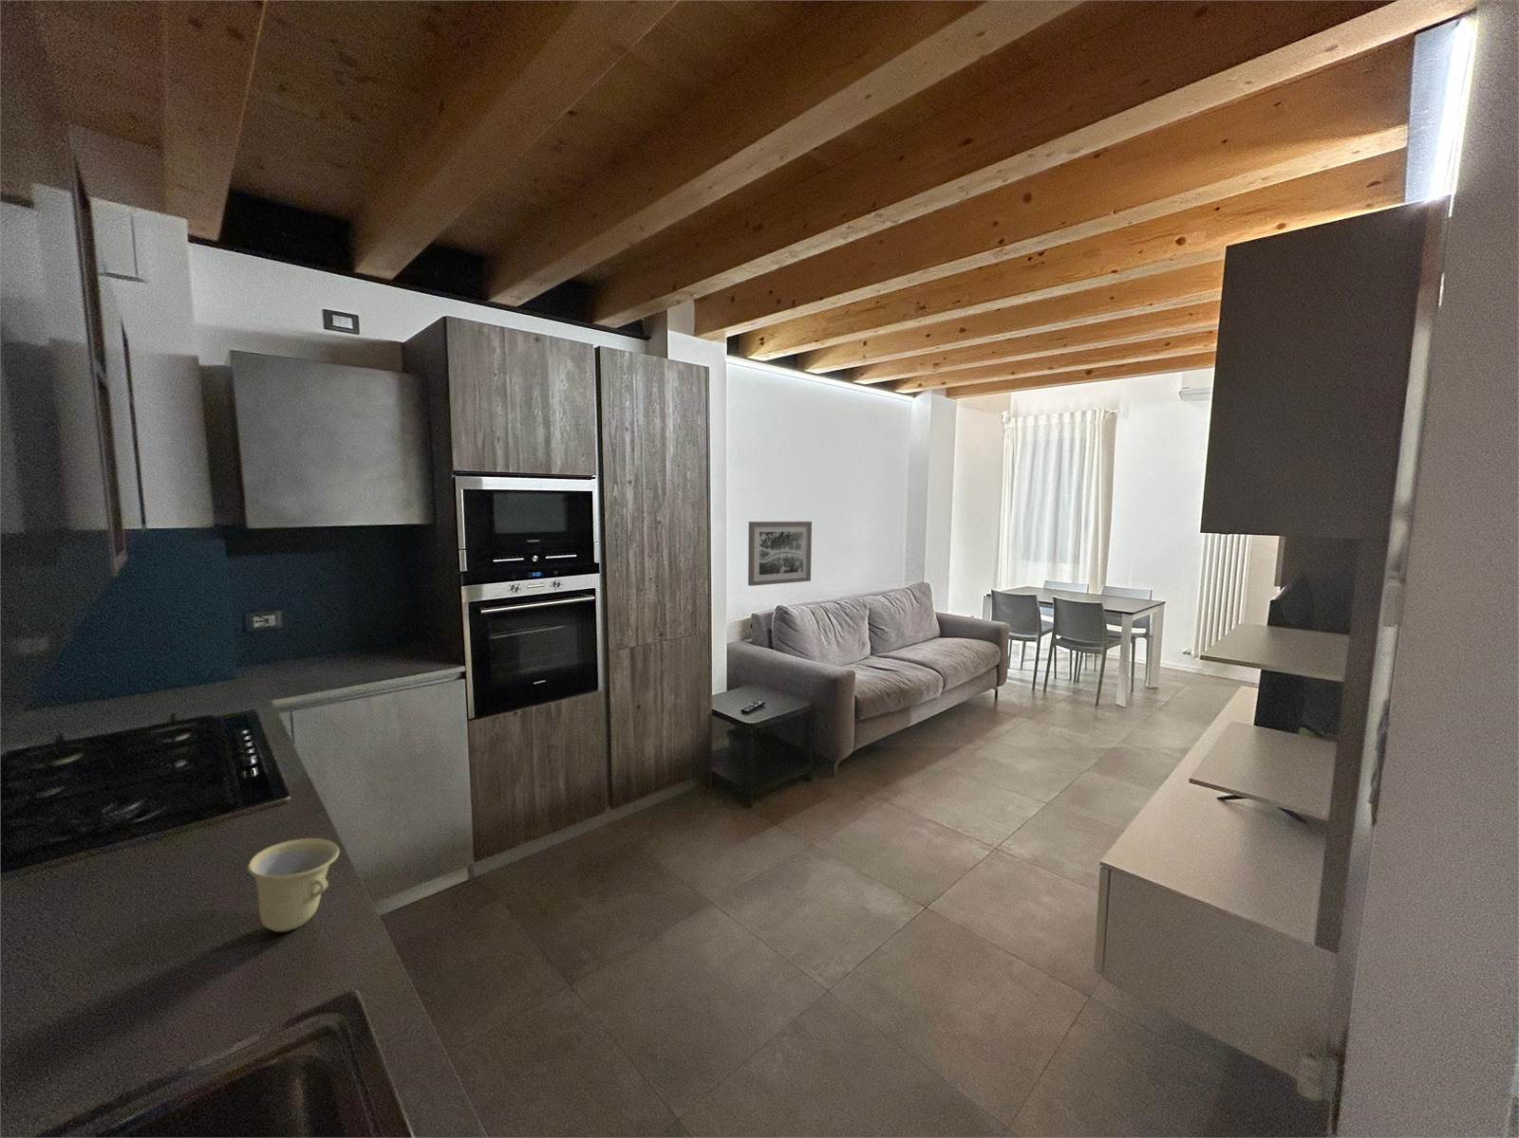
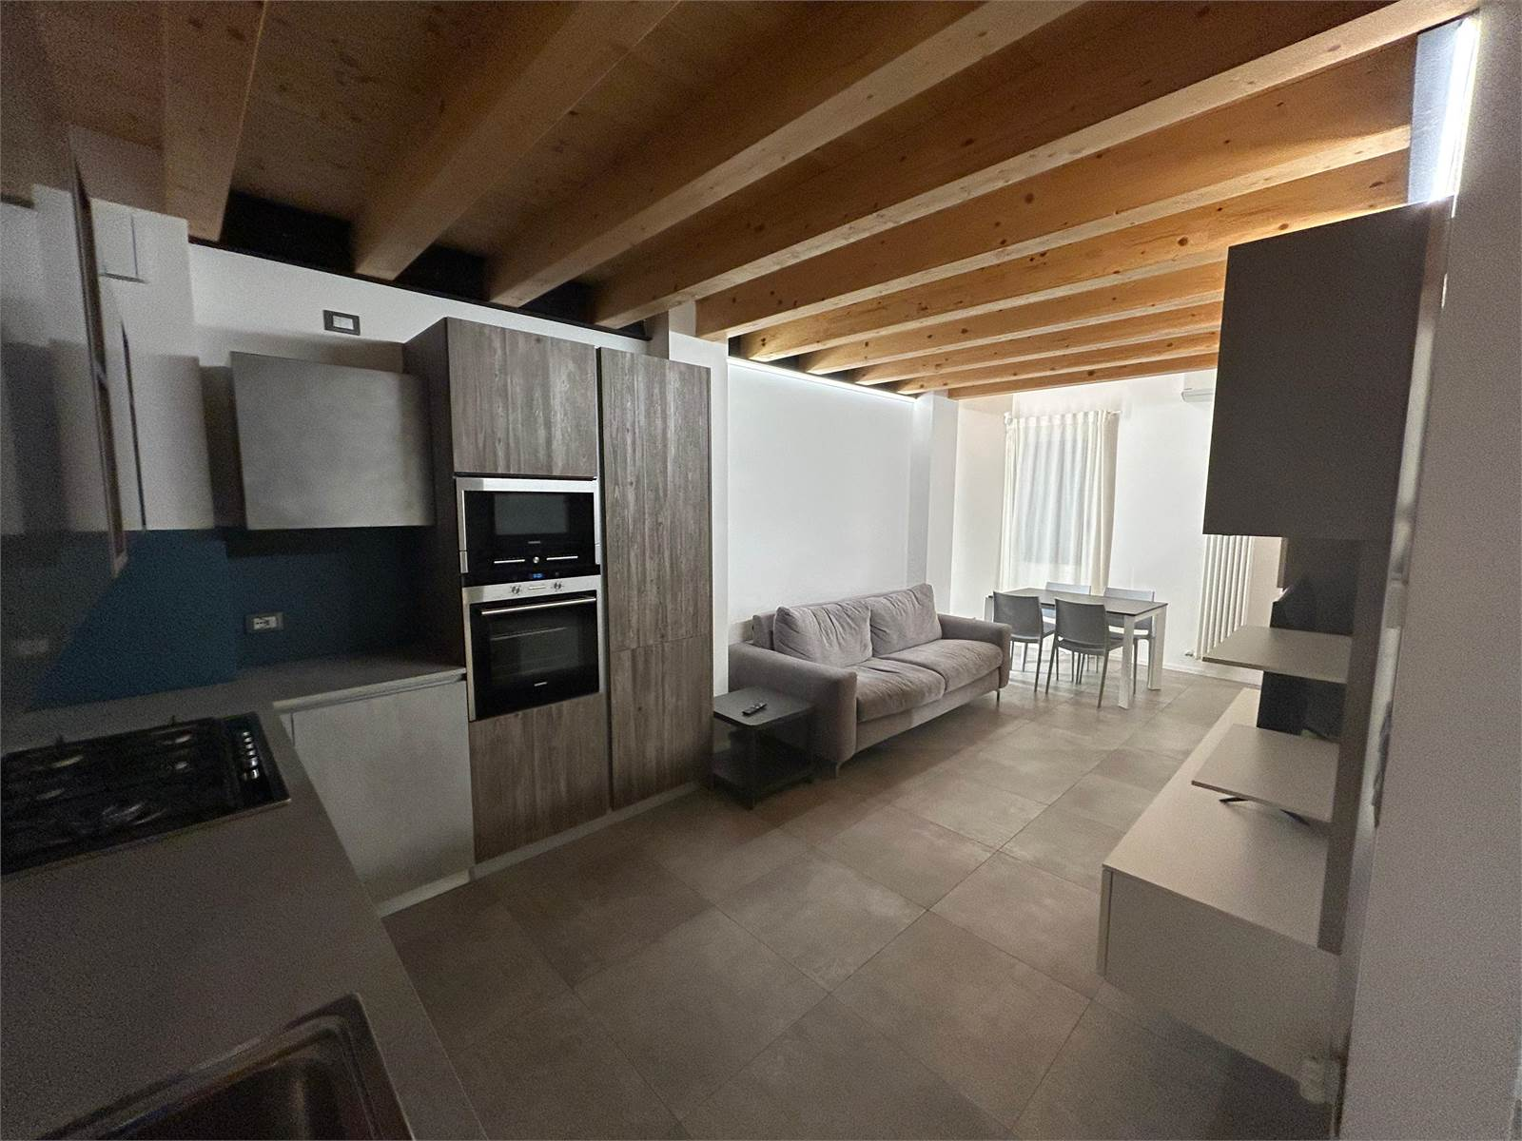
- cup [246,838,340,932]
- wall art [748,521,812,587]
